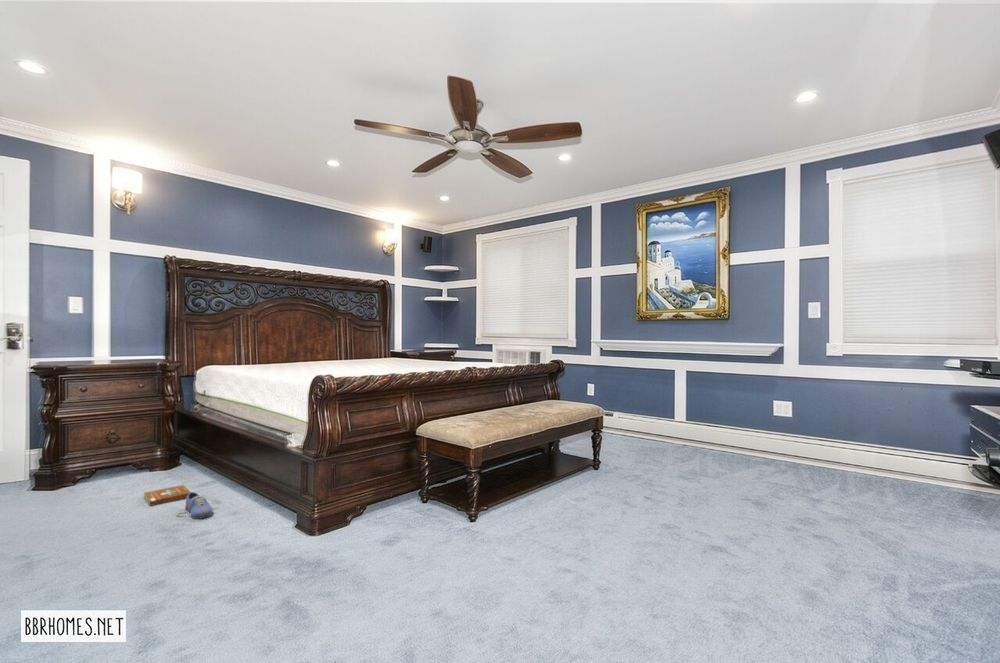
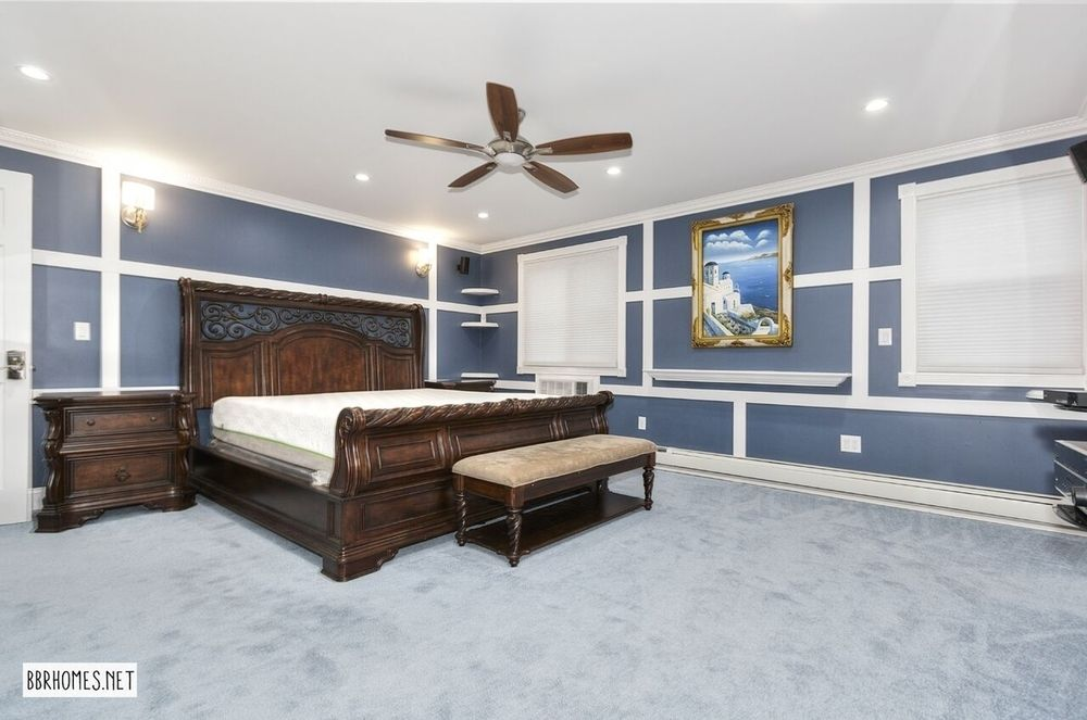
- shoe [175,491,219,520]
- book [143,484,191,507]
